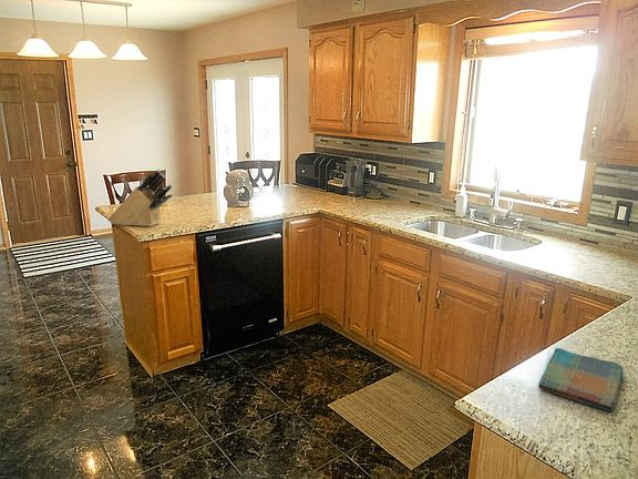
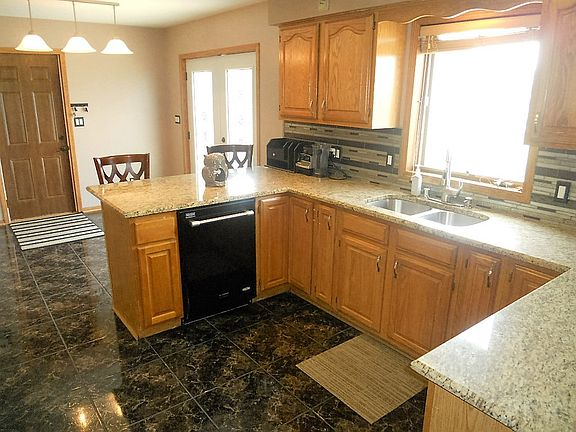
- dish towel [537,347,624,412]
- knife block [107,169,173,227]
